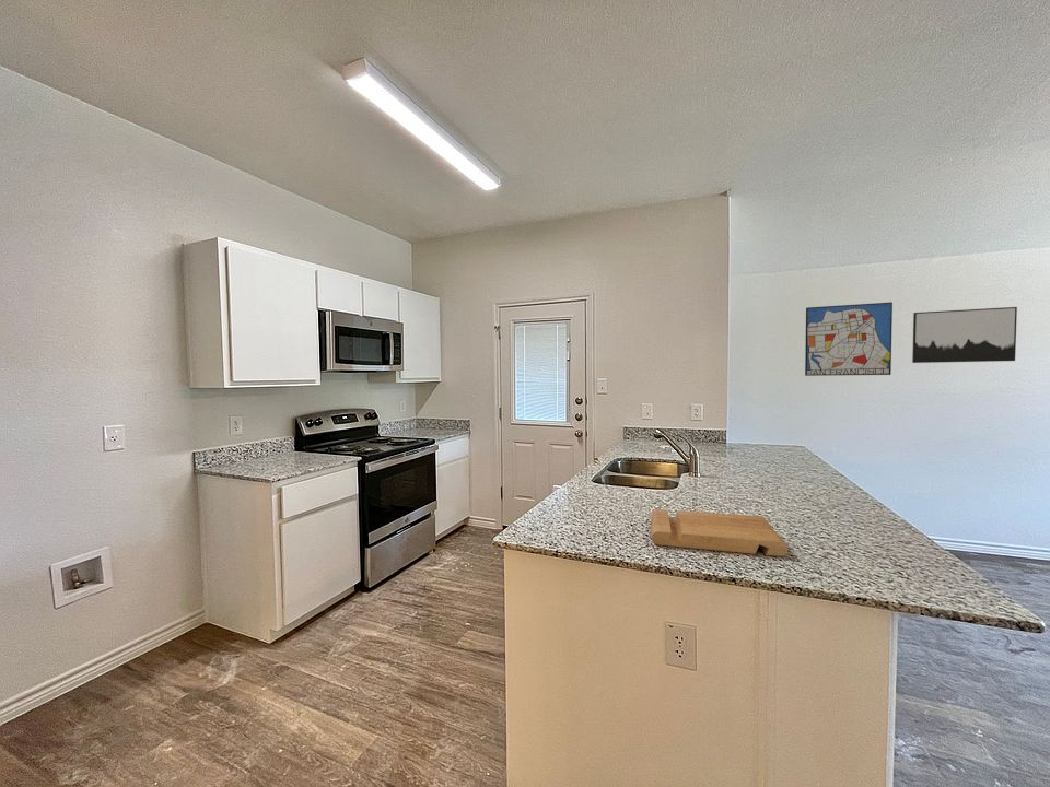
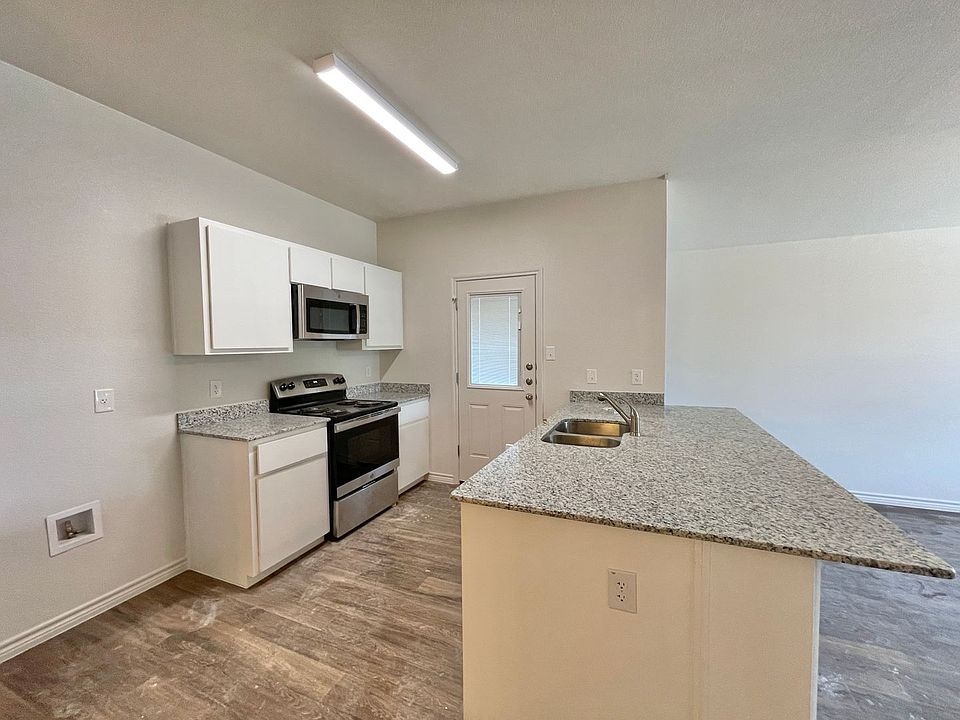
- wall art [804,301,894,377]
- cutting board [650,508,789,557]
- wall art [911,306,1018,364]
